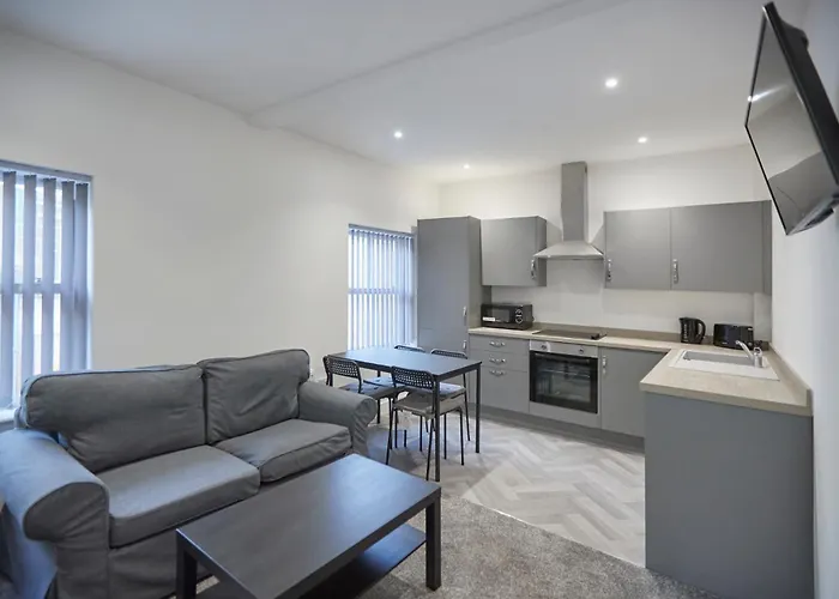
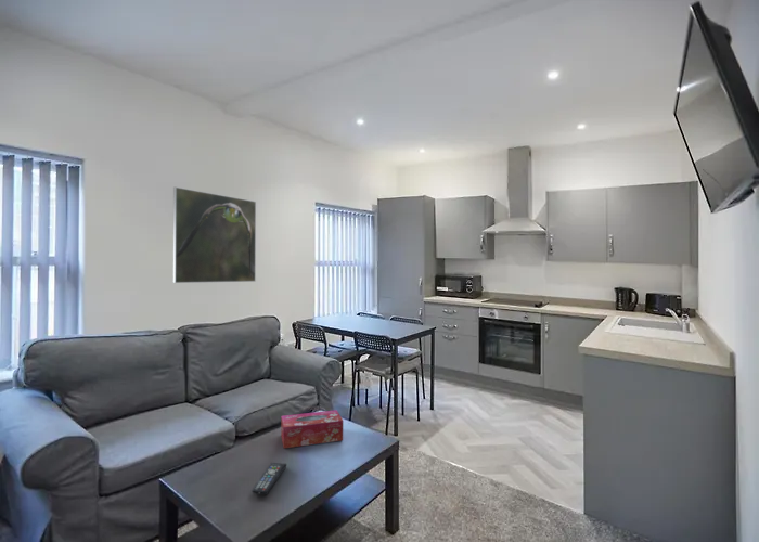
+ tissue box [280,409,344,449]
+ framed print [172,186,257,284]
+ remote control [250,462,287,495]
